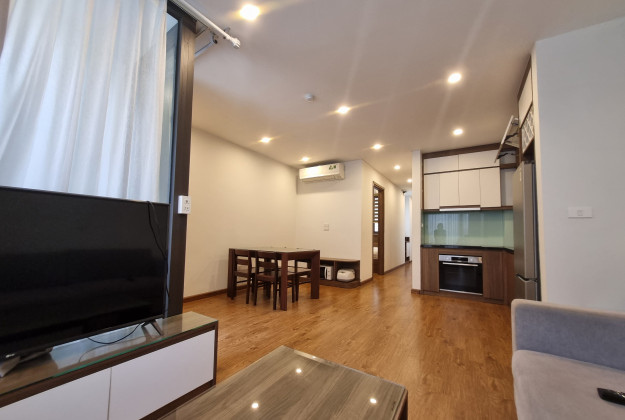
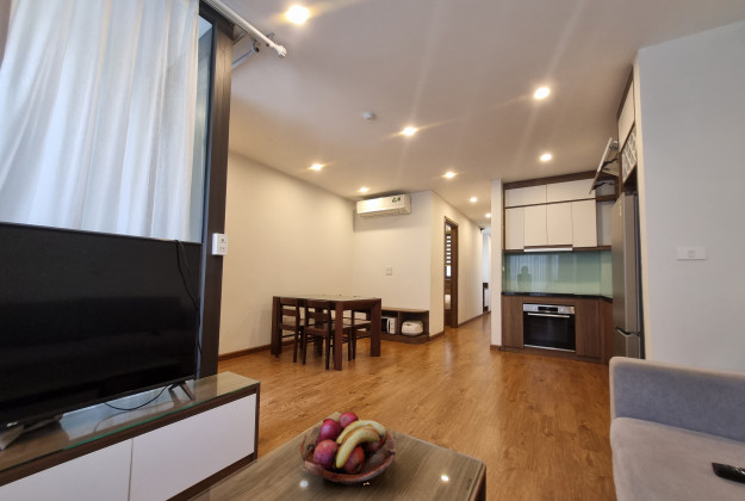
+ fruit basket [299,410,397,487]
